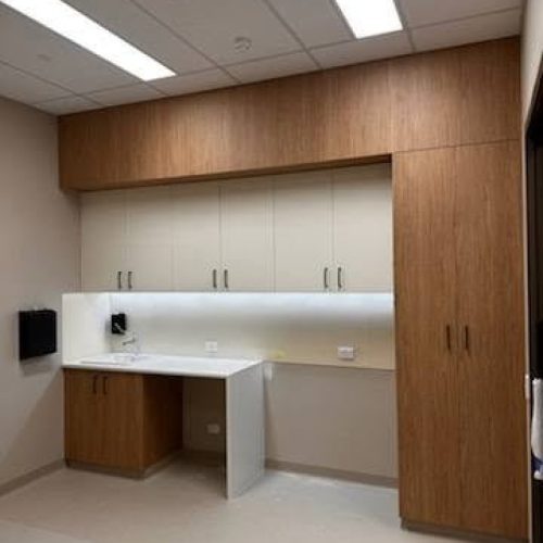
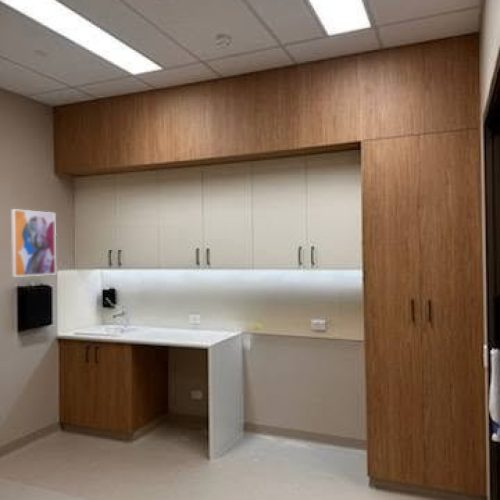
+ wall art [10,208,57,278]
